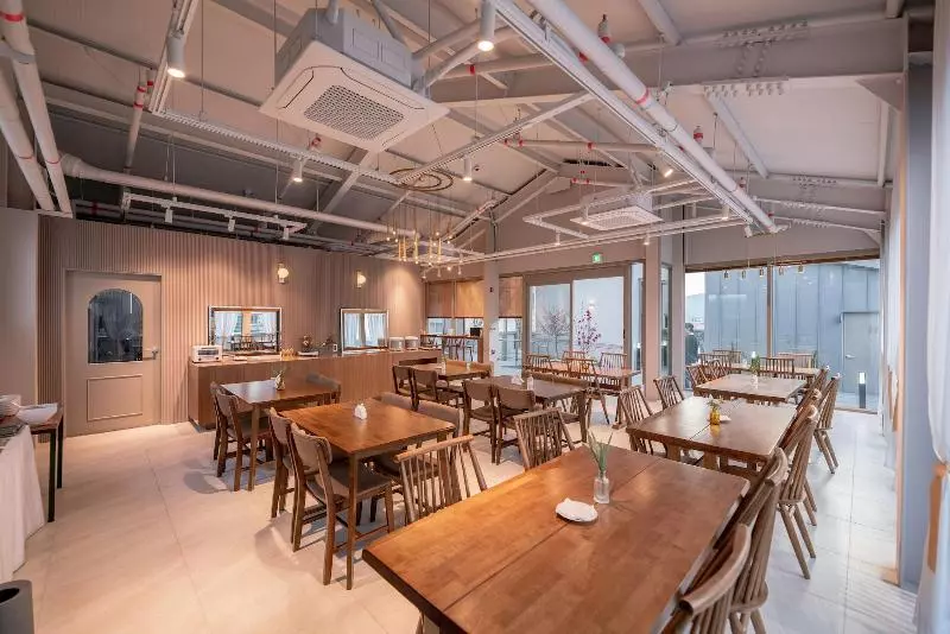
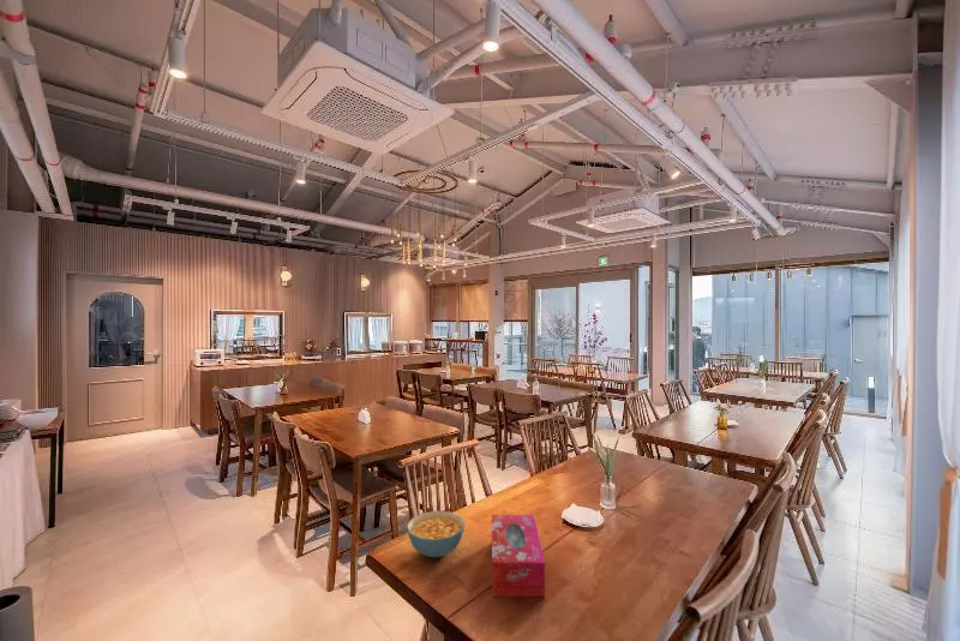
+ cereal bowl [406,510,467,558]
+ tissue box [491,514,546,598]
